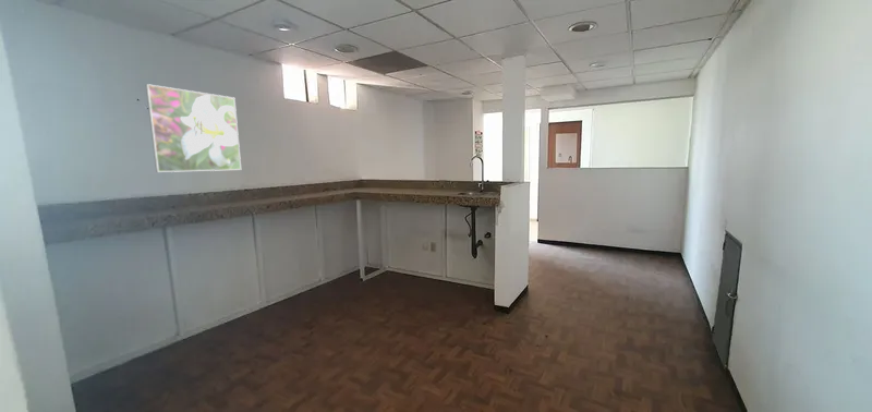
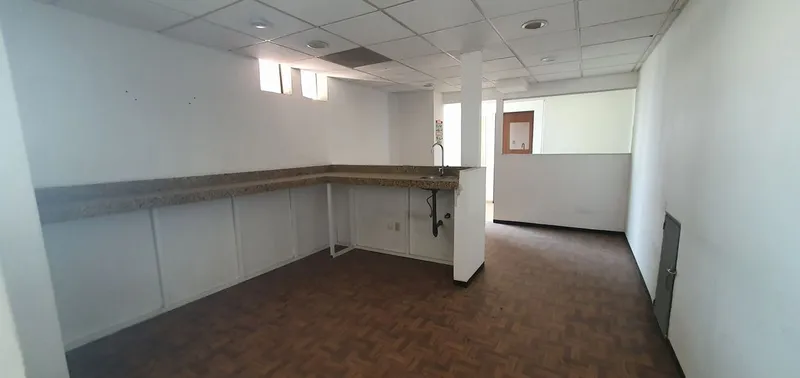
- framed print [145,83,242,173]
